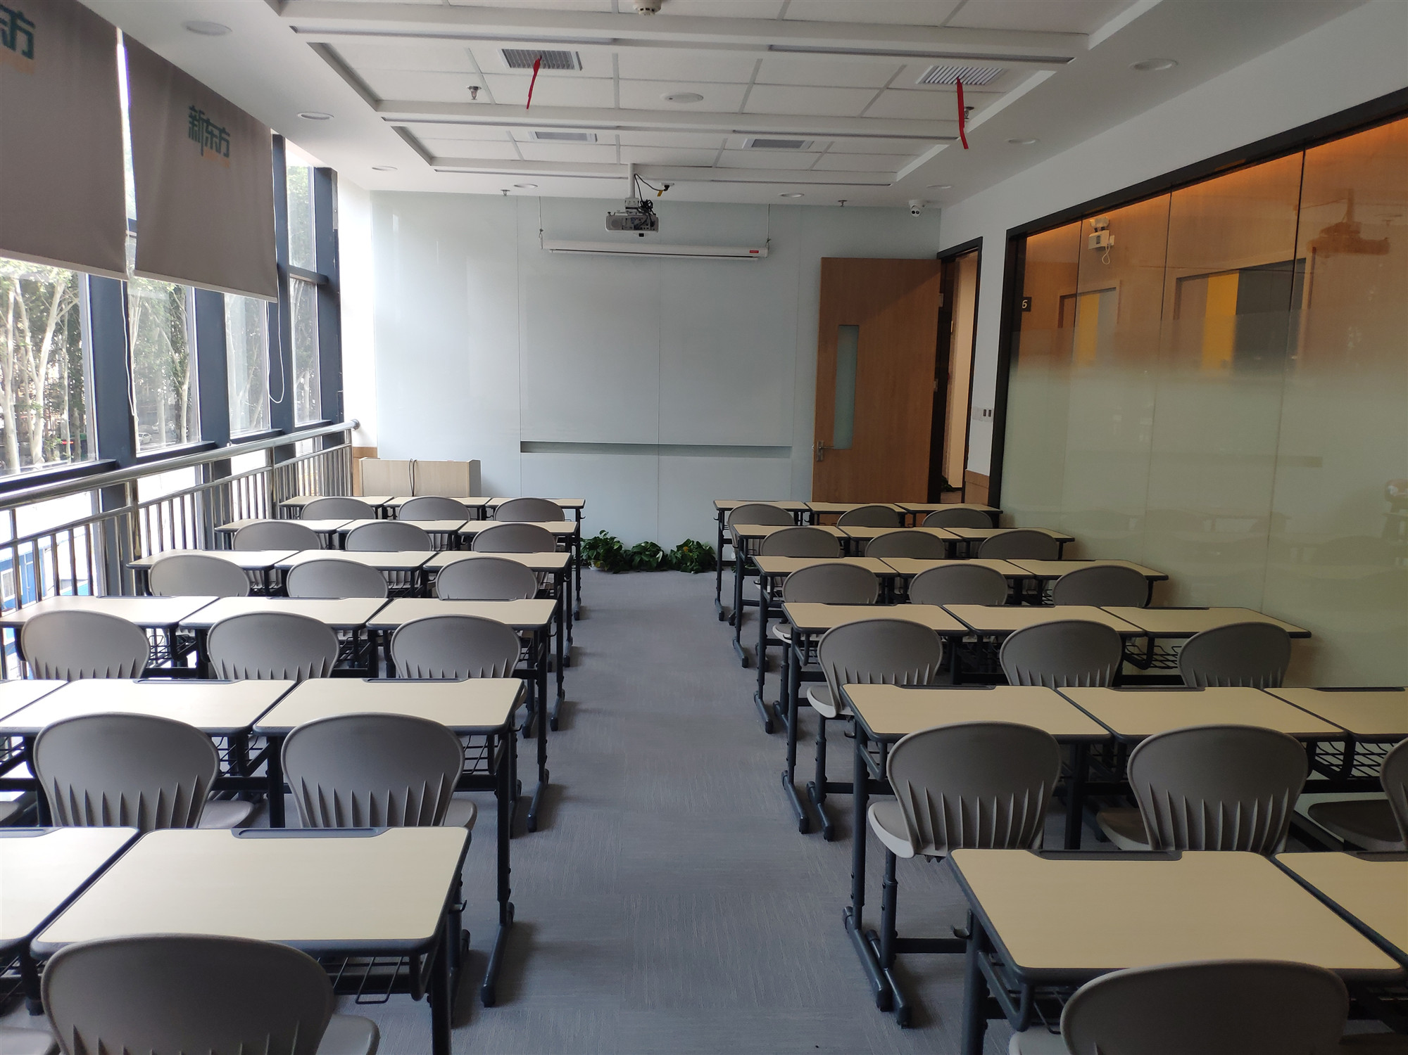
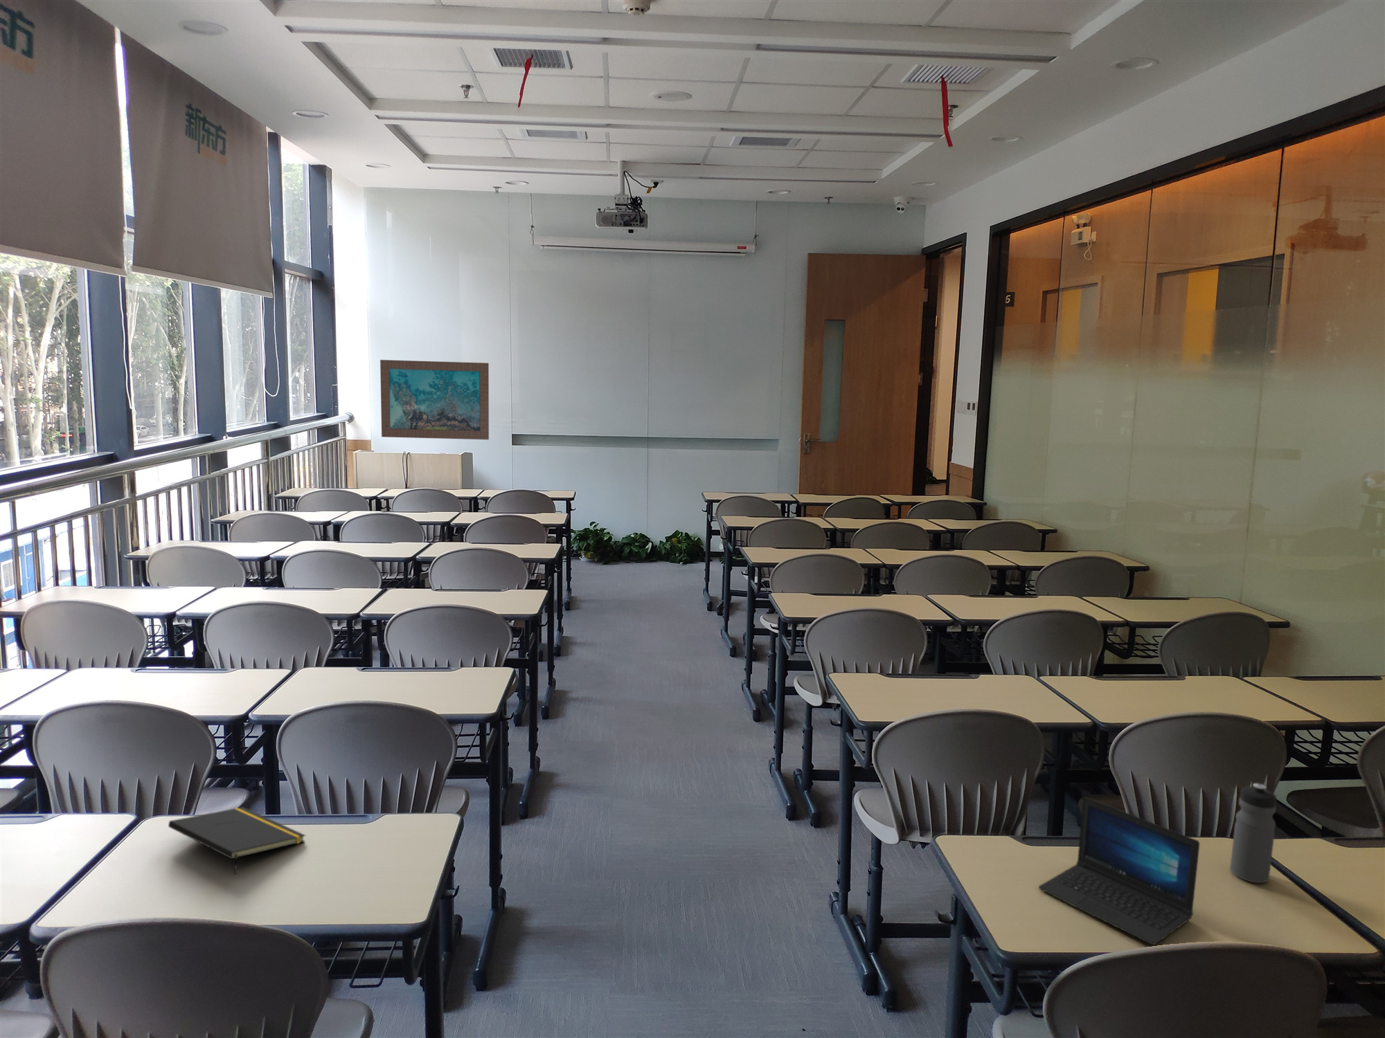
+ notepad [168,806,306,876]
+ wall art [380,359,490,440]
+ laptop [1038,797,1200,945]
+ water bottle [1229,783,1277,883]
